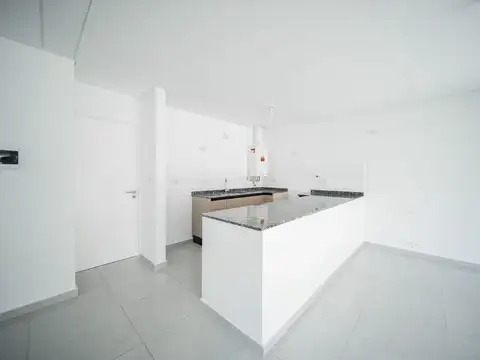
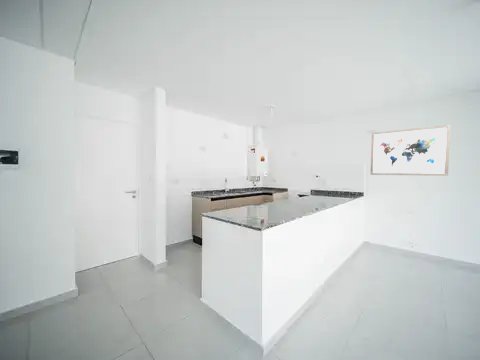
+ wall art [369,124,452,177]
